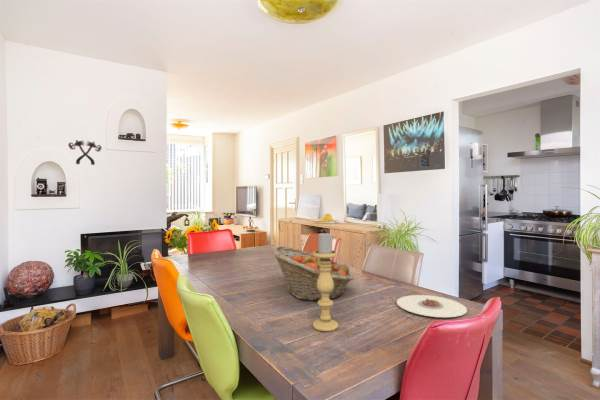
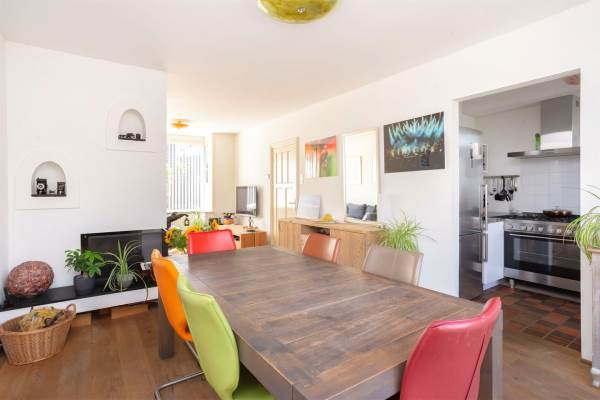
- fruit basket [271,245,355,302]
- decorative ornament [67,139,103,166]
- candle holder [312,231,339,332]
- plate [396,294,468,318]
